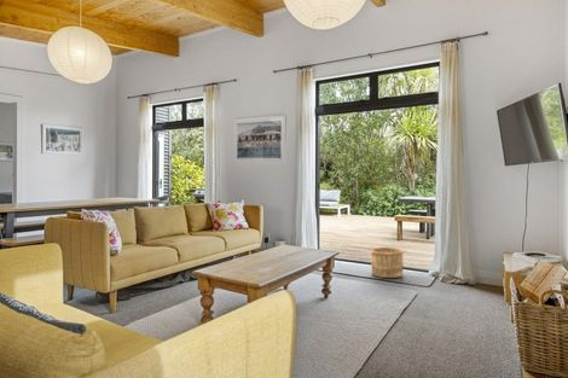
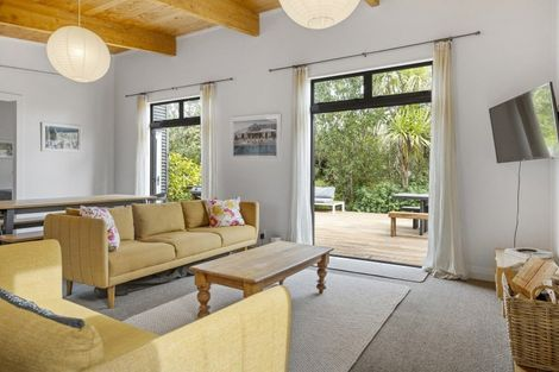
- wooden bucket [369,246,405,279]
